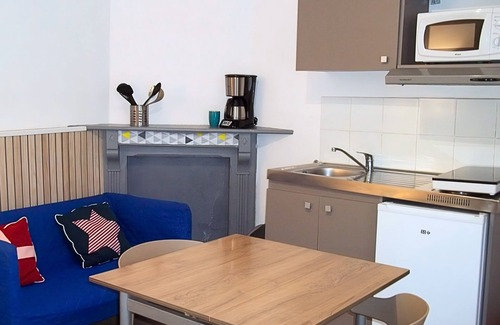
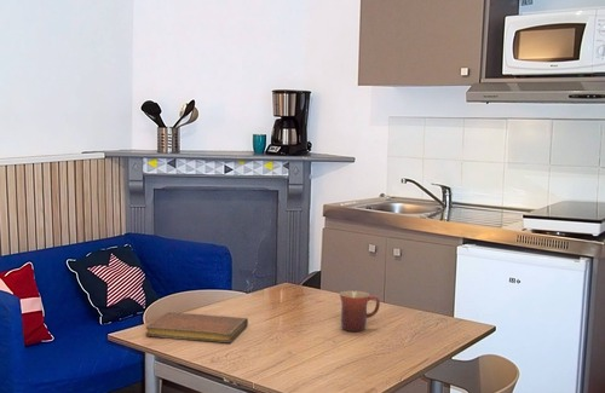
+ mug [339,290,381,333]
+ notebook [145,311,249,343]
